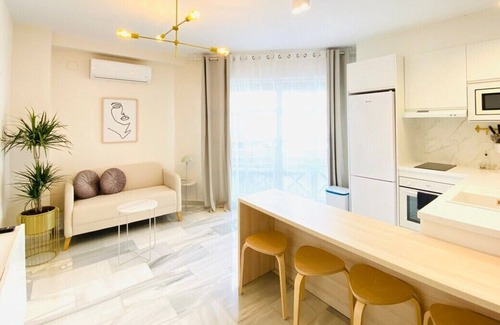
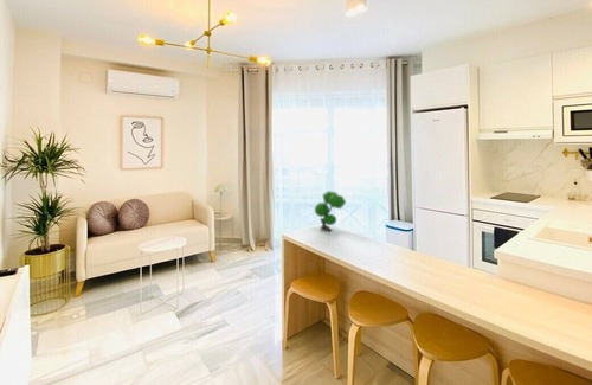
+ plant [314,190,347,232]
